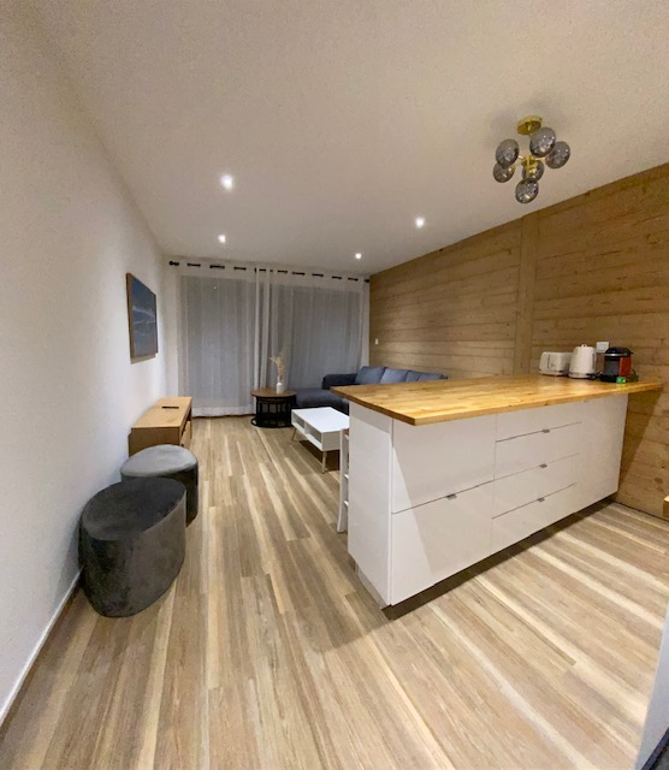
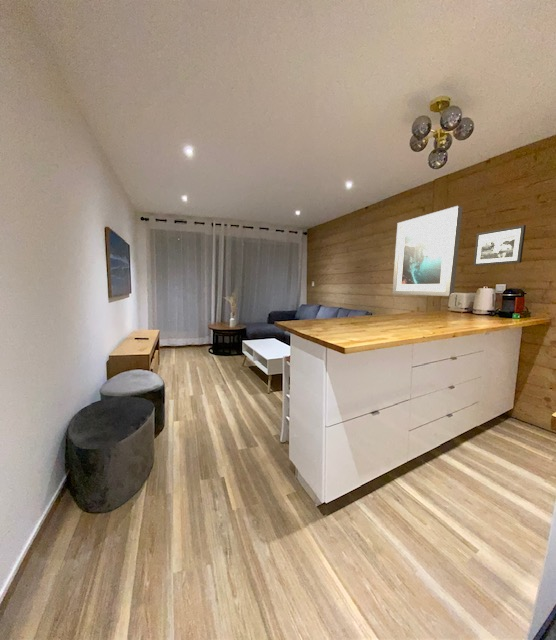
+ picture frame [472,224,527,267]
+ wall art [391,205,463,297]
